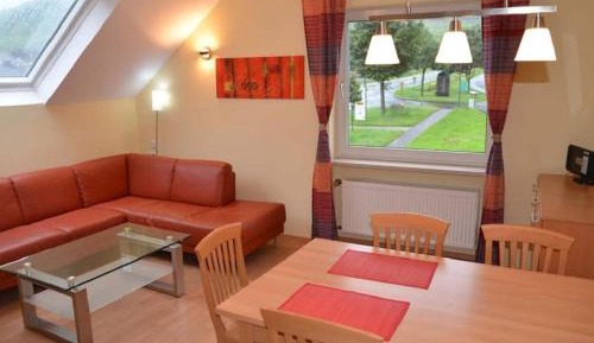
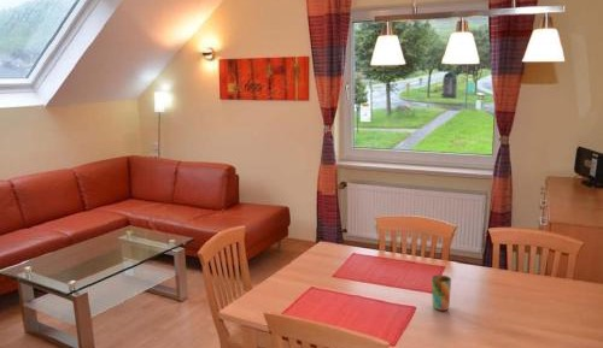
+ cup [431,275,452,312]
